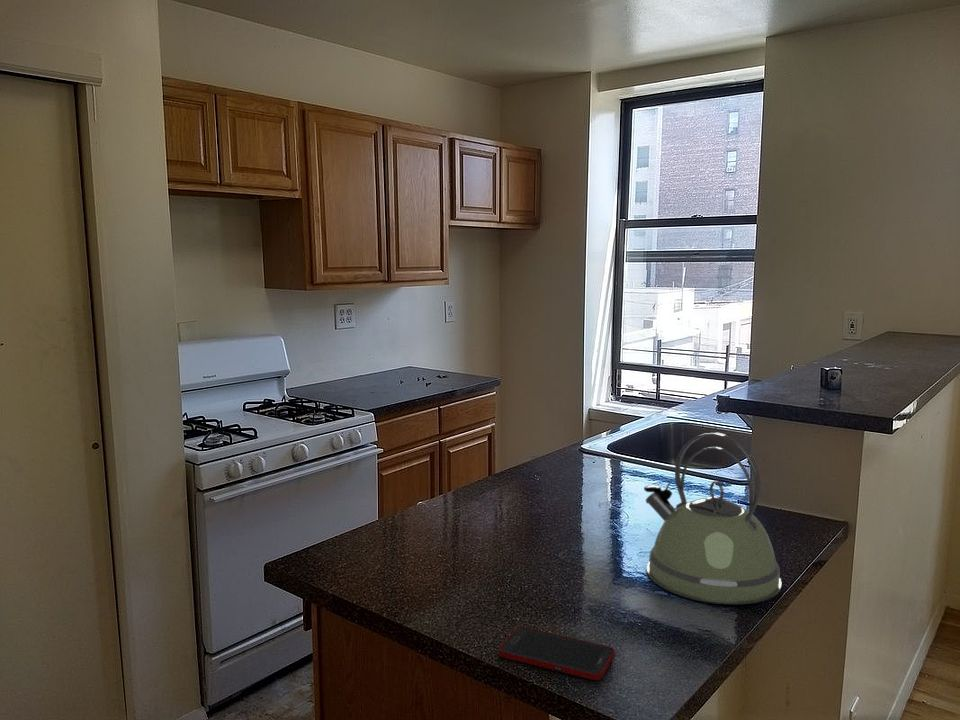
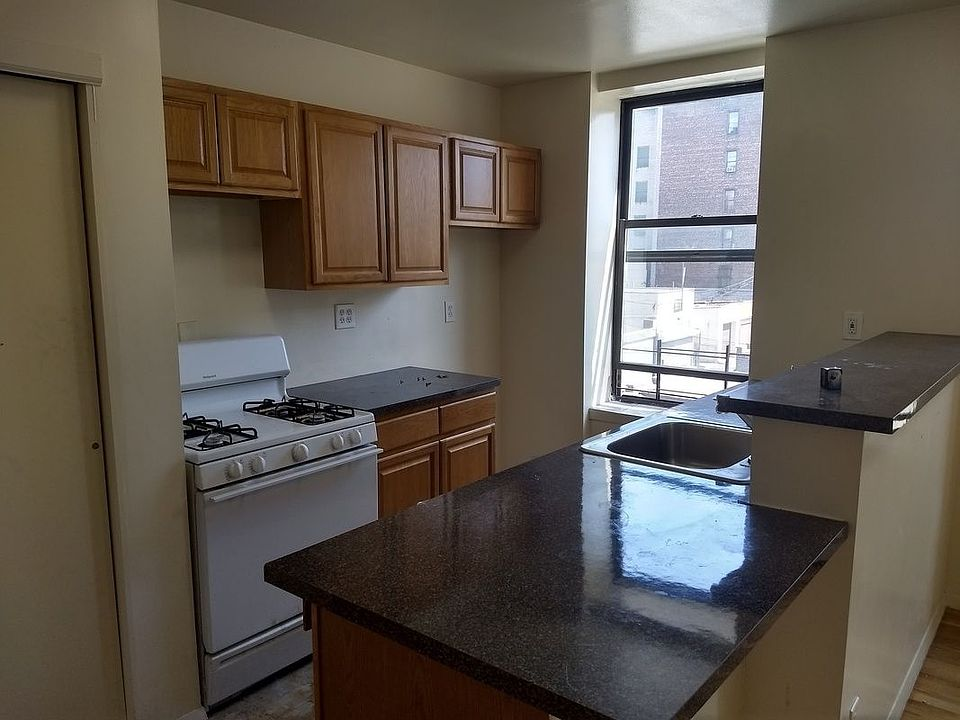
- kettle [643,432,783,605]
- cell phone [498,626,616,681]
